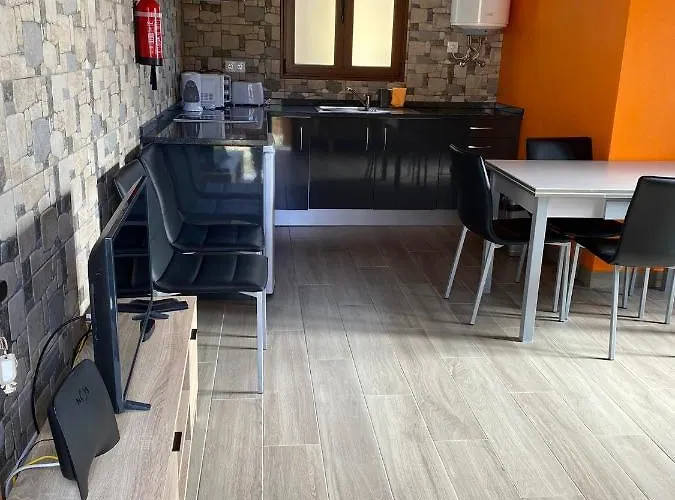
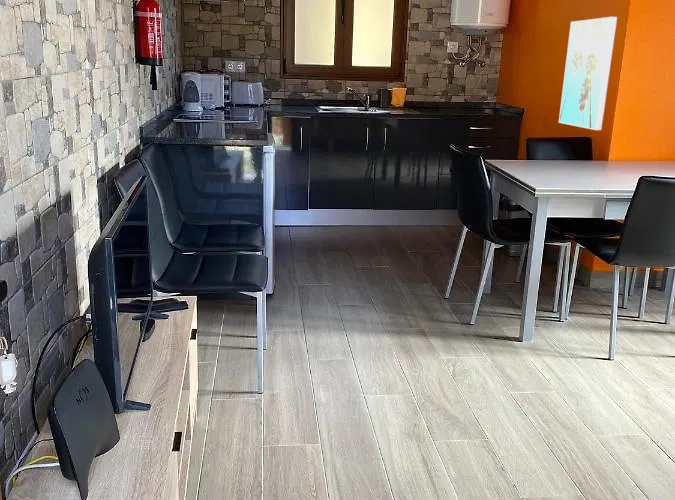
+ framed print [558,16,618,131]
